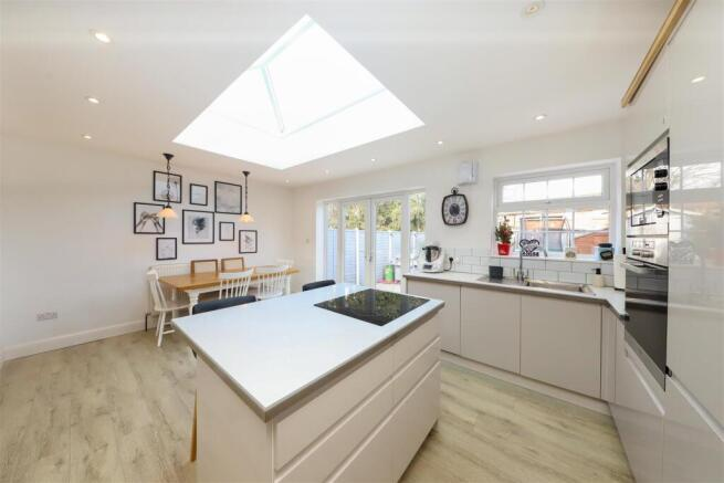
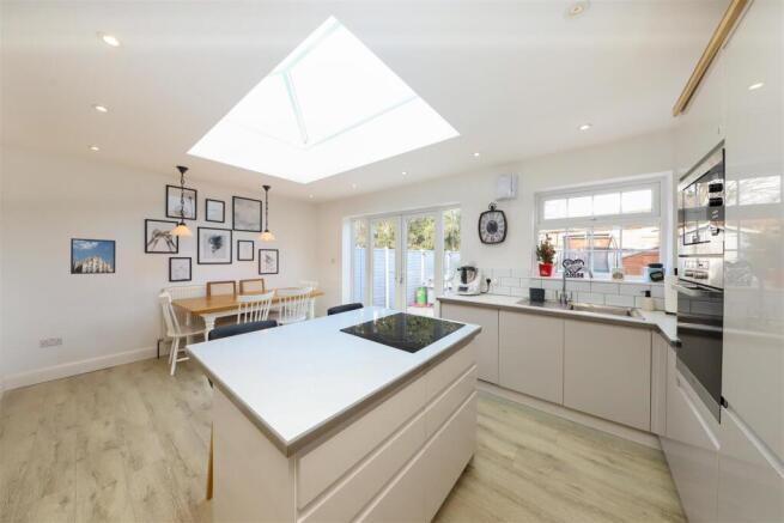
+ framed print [69,237,117,275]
